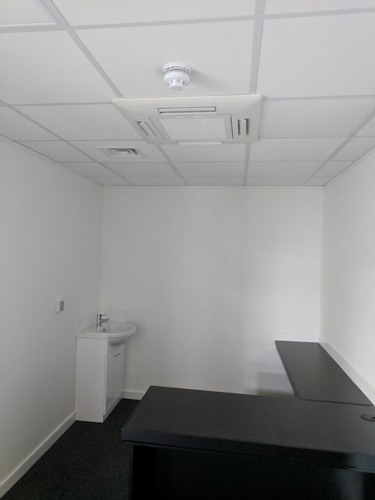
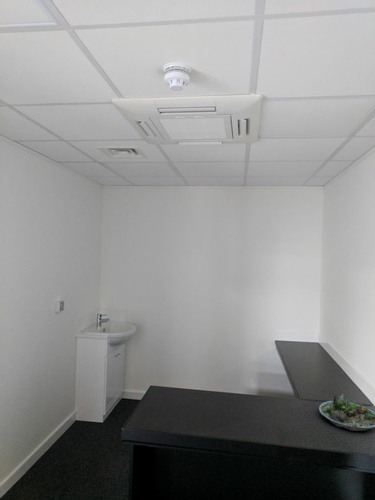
+ succulent planter [318,393,375,432]
